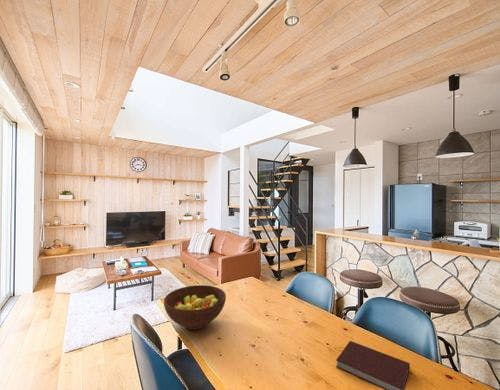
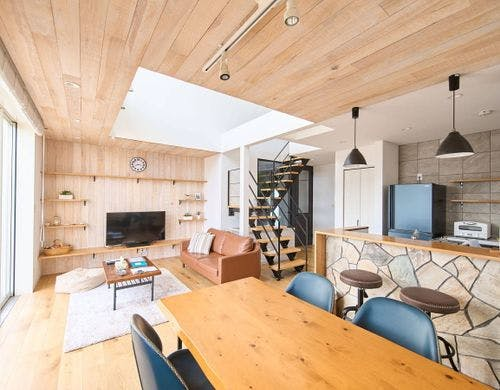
- fruit bowl [163,284,227,331]
- notebook [335,340,411,390]
